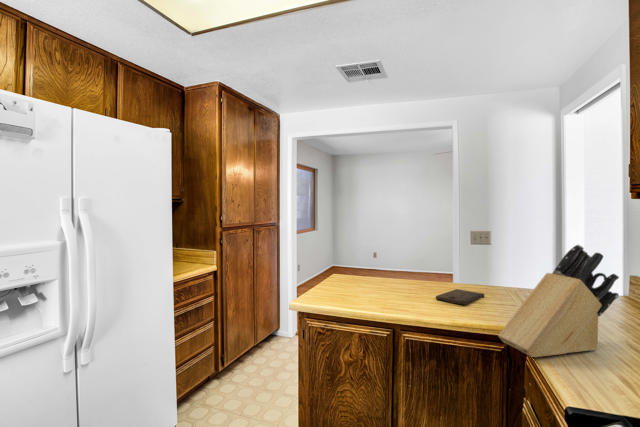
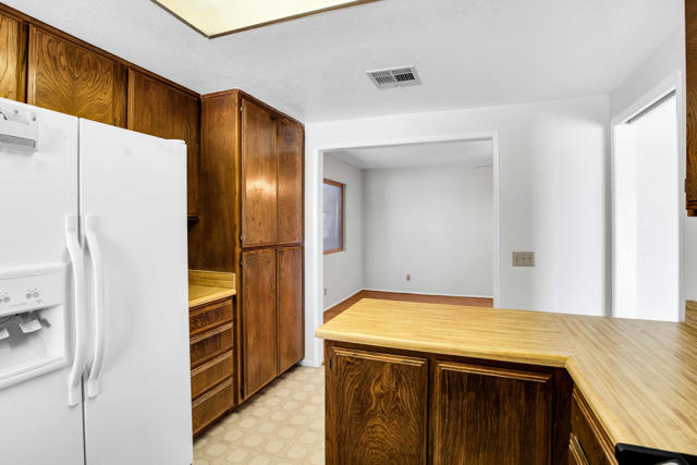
- cutting board [435,288,485,306]
- knife block [497,244,620,358]
